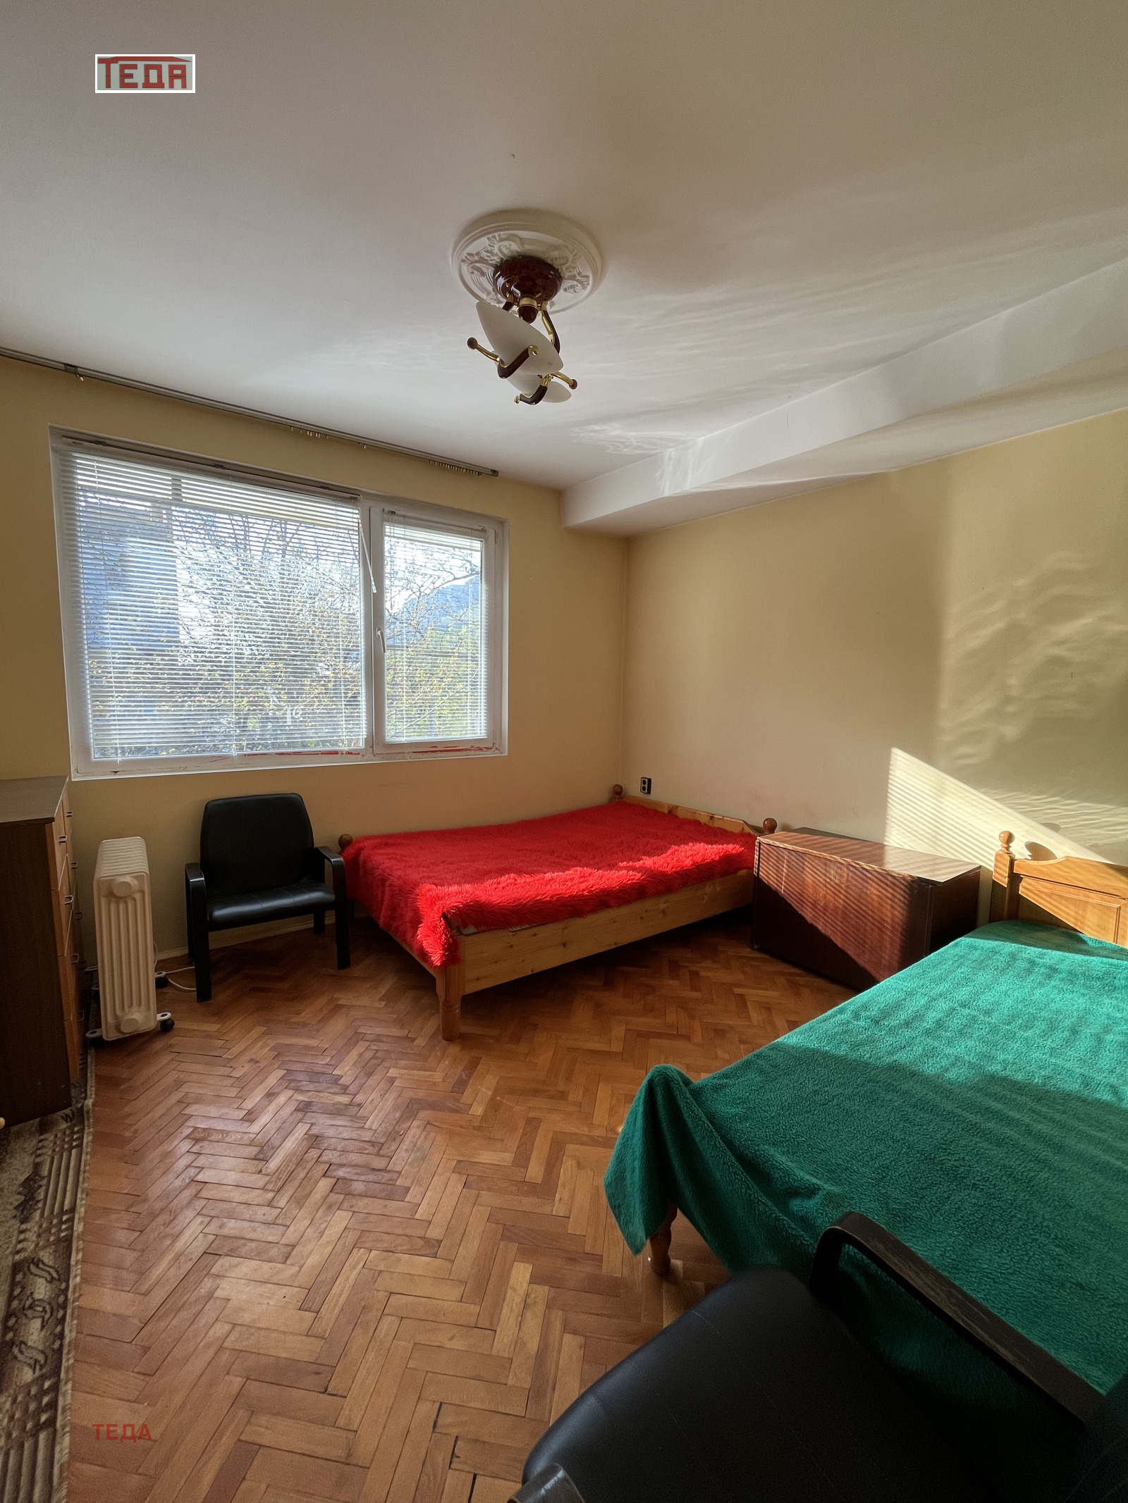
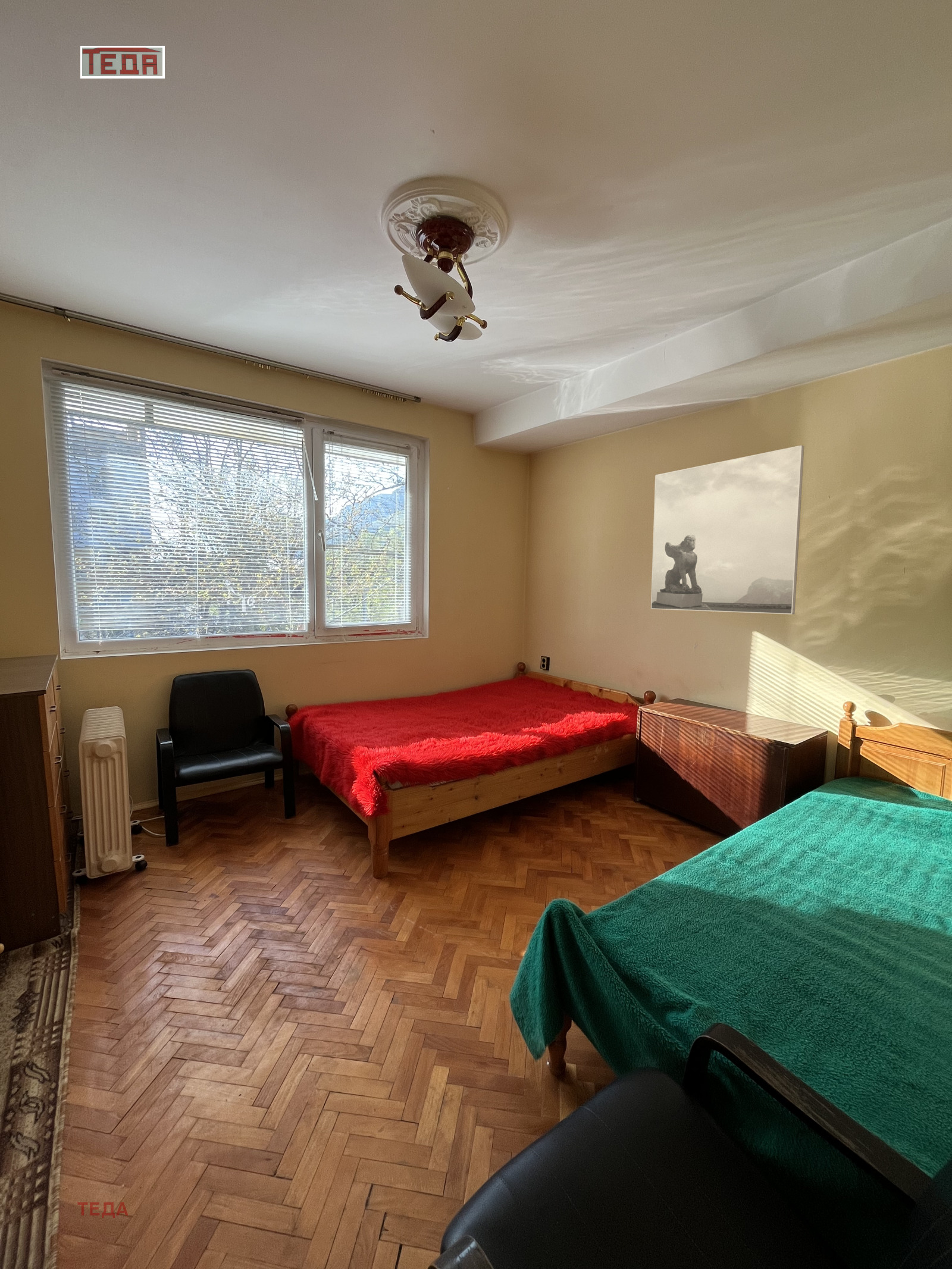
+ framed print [650,445,804,615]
